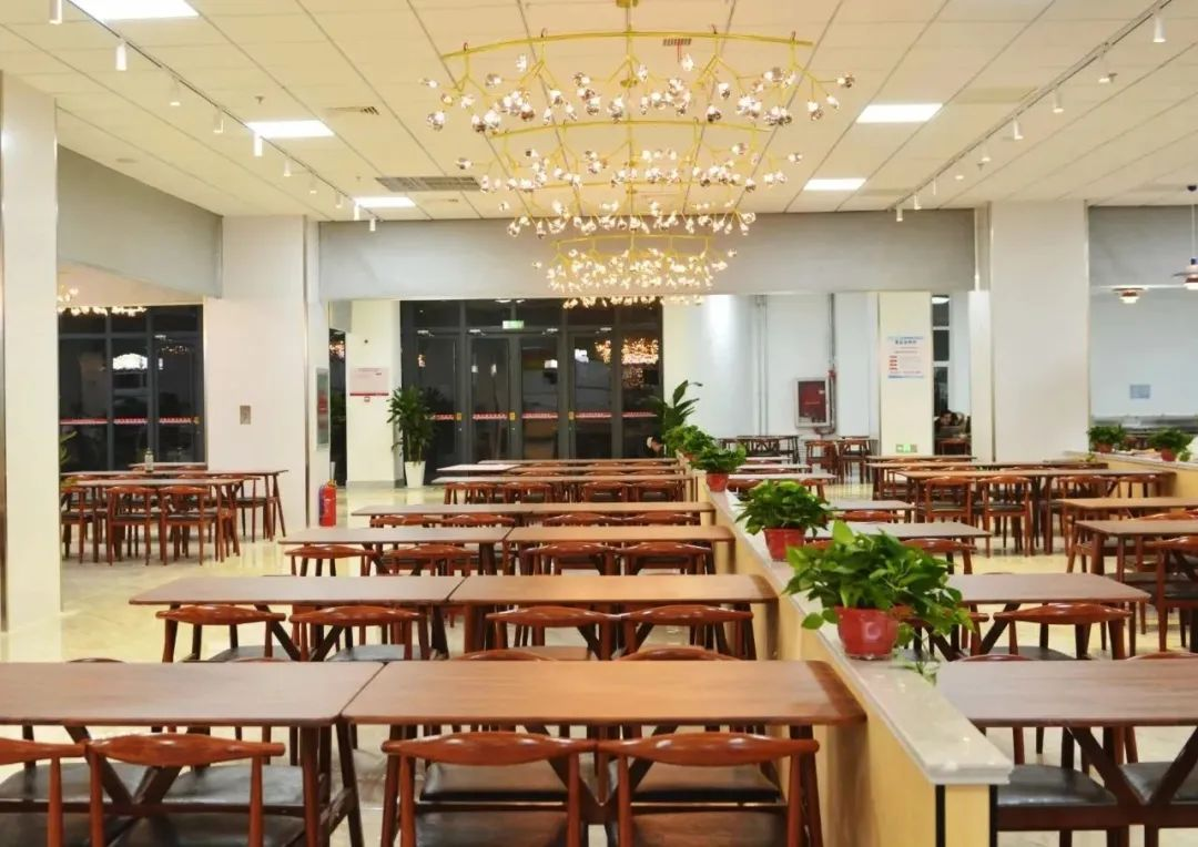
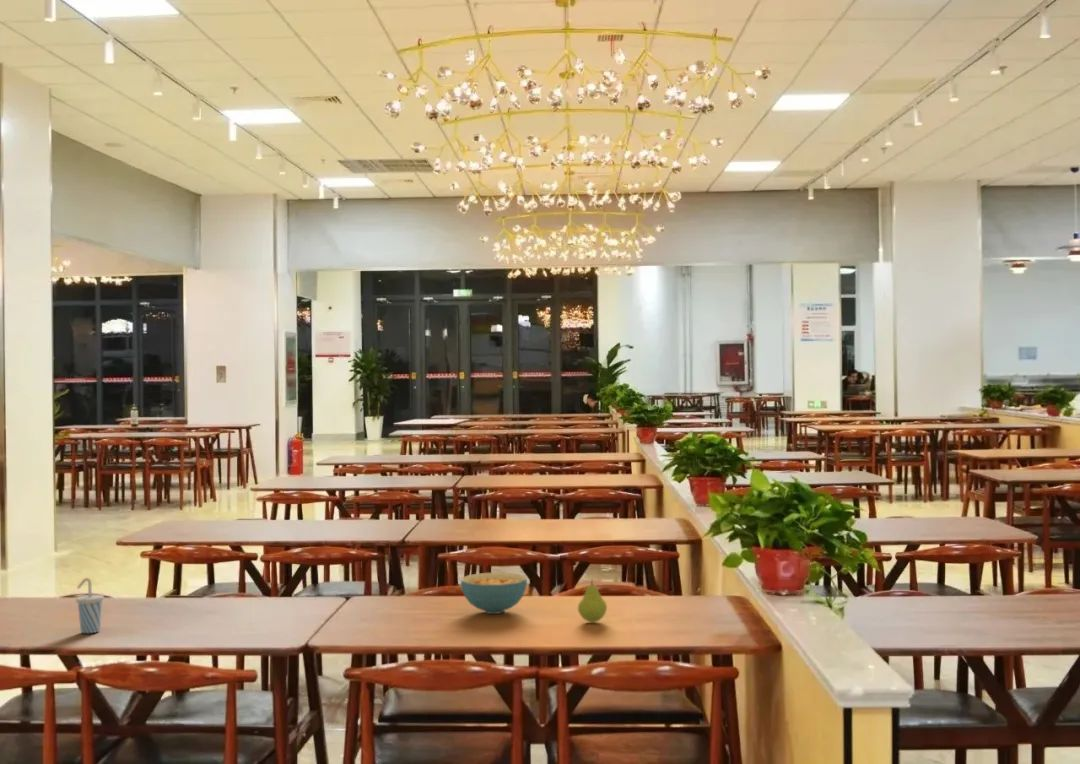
+ cup [75,577,105,634]
+ cereal bowl [460,571,528,615]
+ fruit [577,578,608,623]
